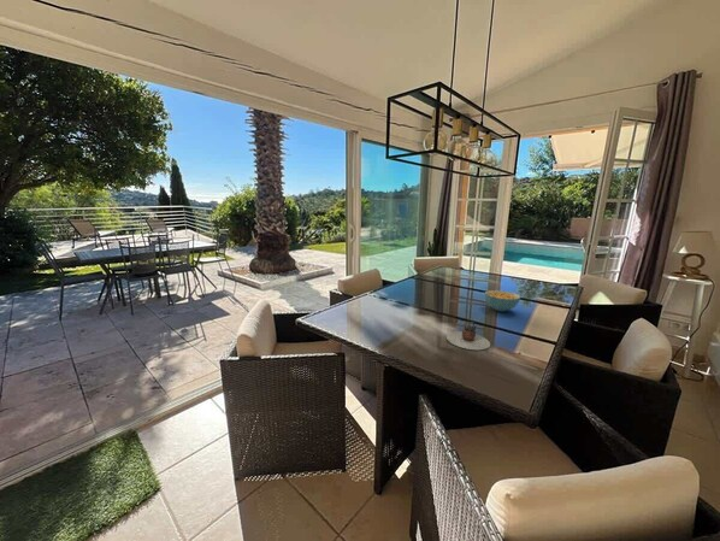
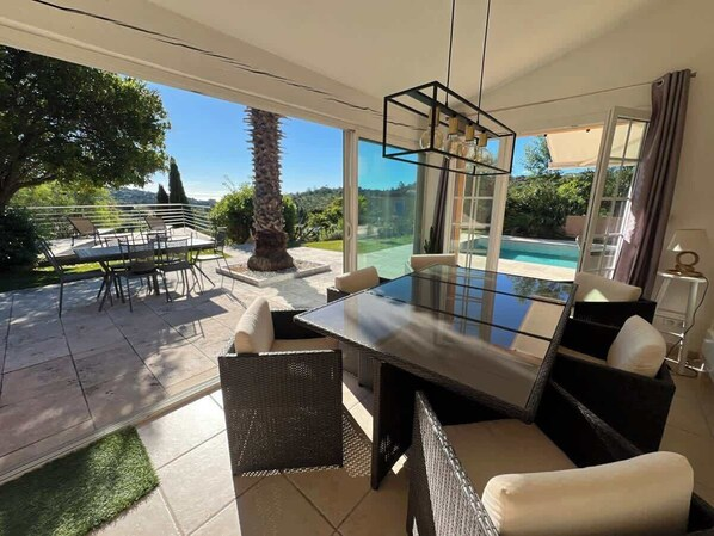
- cereal bowl [484,289,521,312]
- teapot [445,321,491,351]
